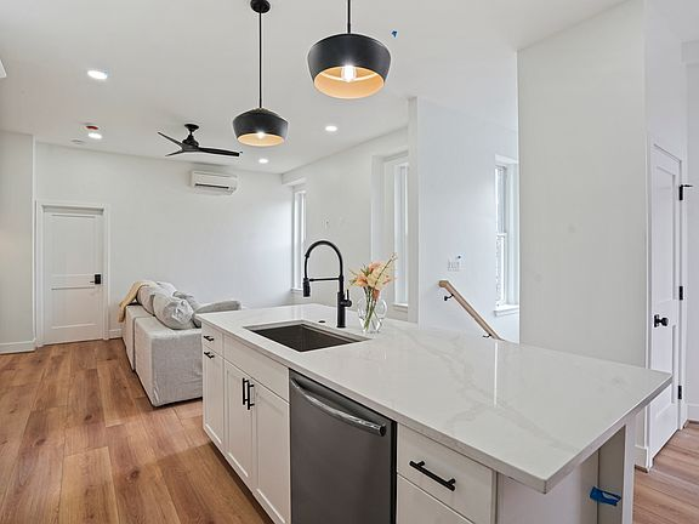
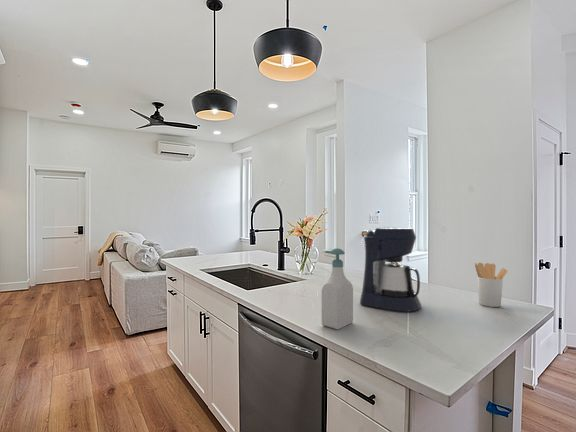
+ coffee maker [359,226,422,313]
+ soap bottle [321,247,354,330]
+ utensil holder [474,262,508,308]
